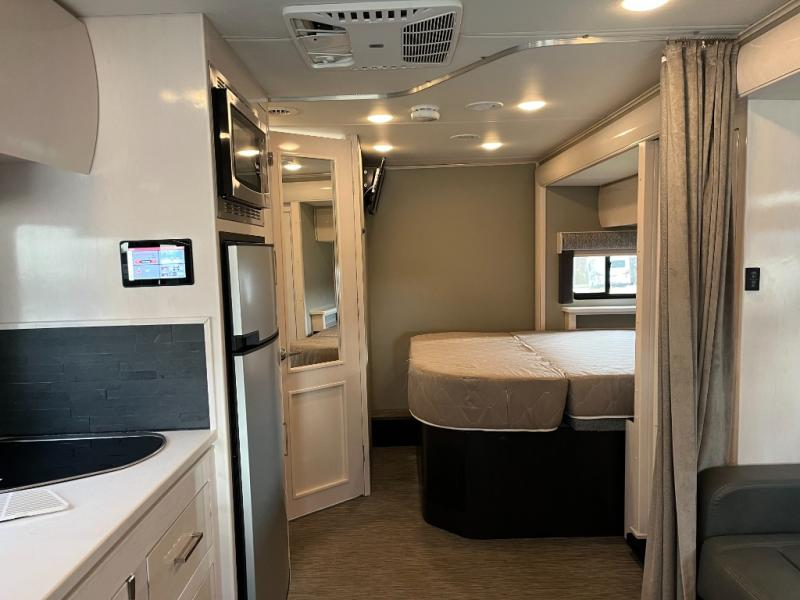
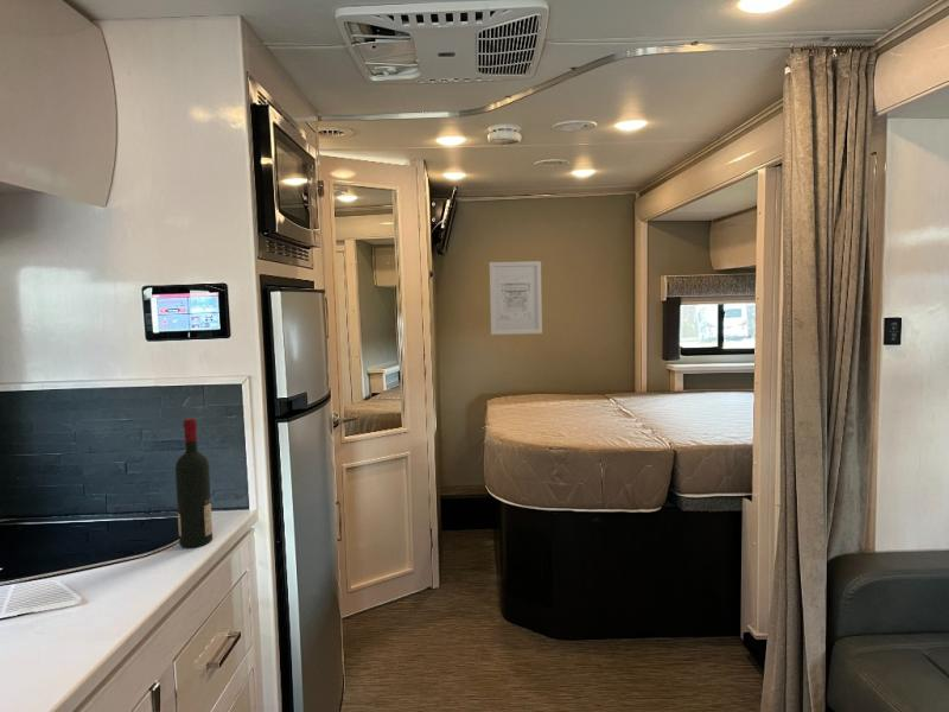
+ alcohol [174,418,214,548]
+ wall art [489,260,543,336]
